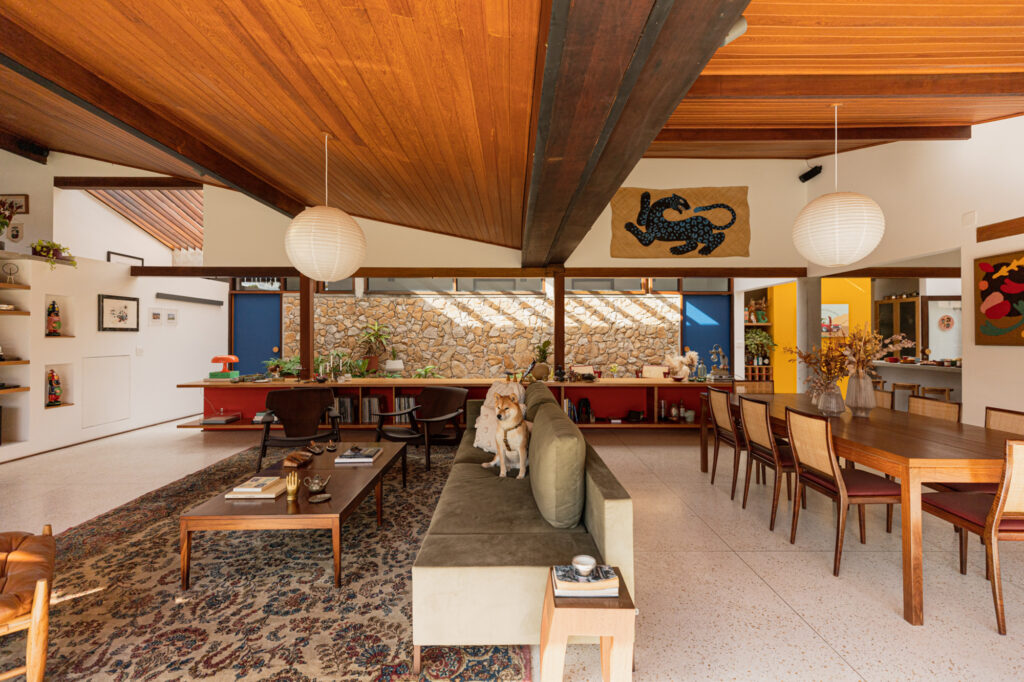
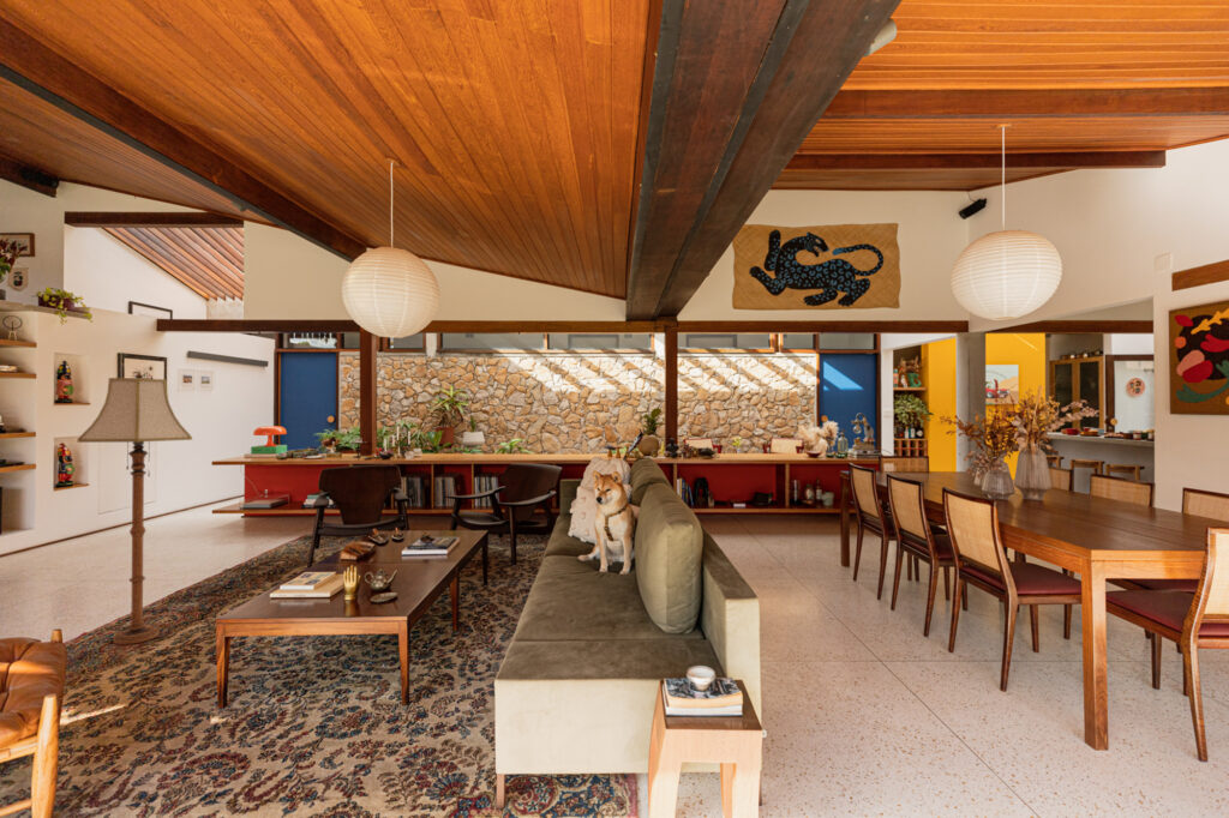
+ floor lamp [76,369,193,645]
